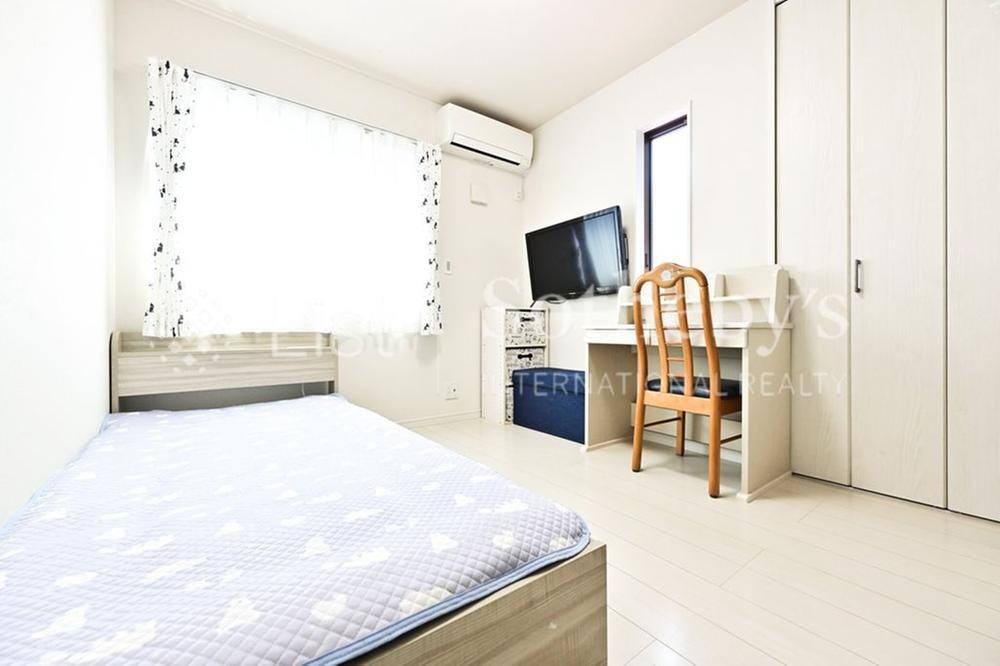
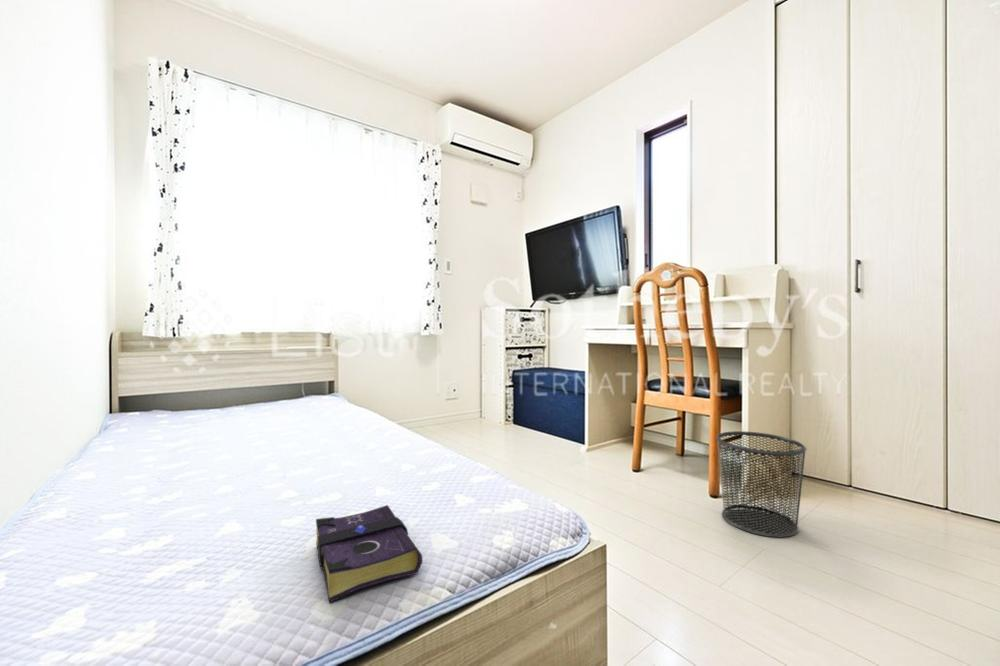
+ waste bin [715,430,807,538]
+ book [315,504,423,604]
